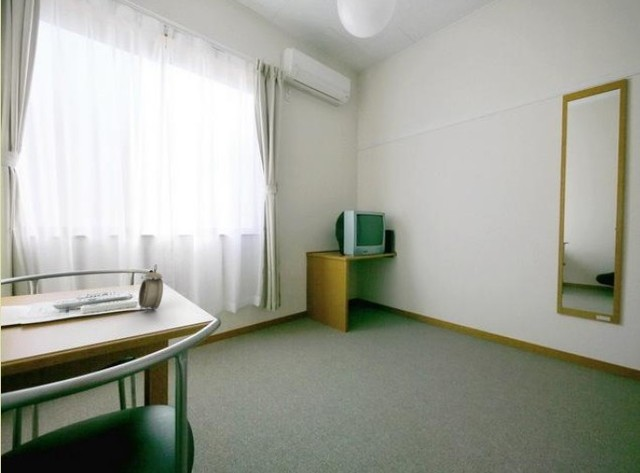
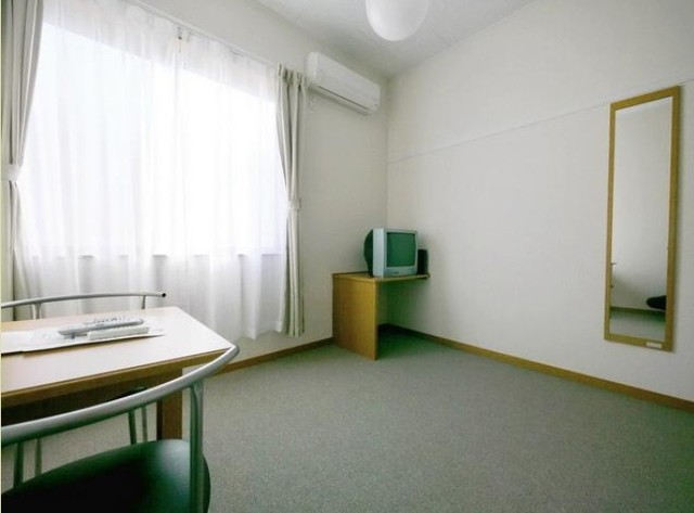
- alarm clock [138,263,164,314]
